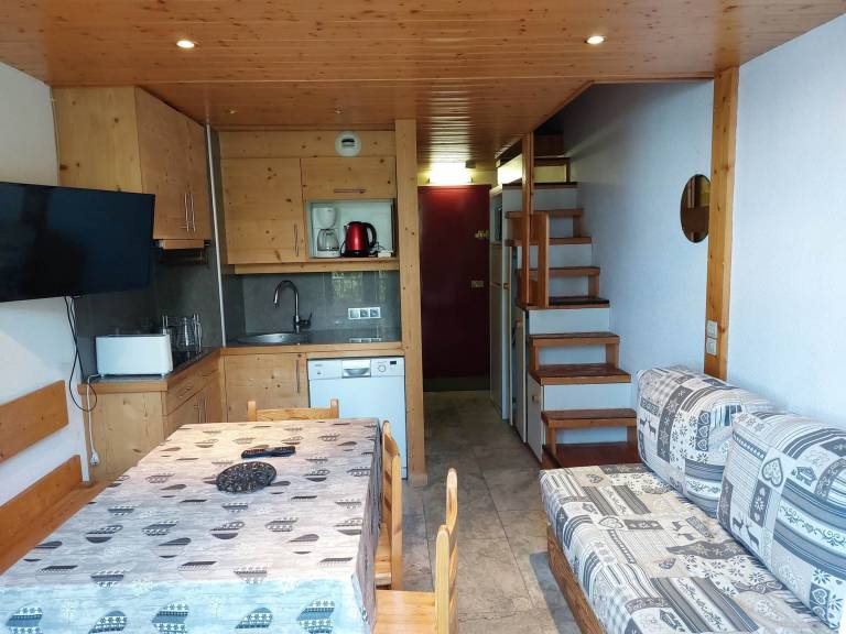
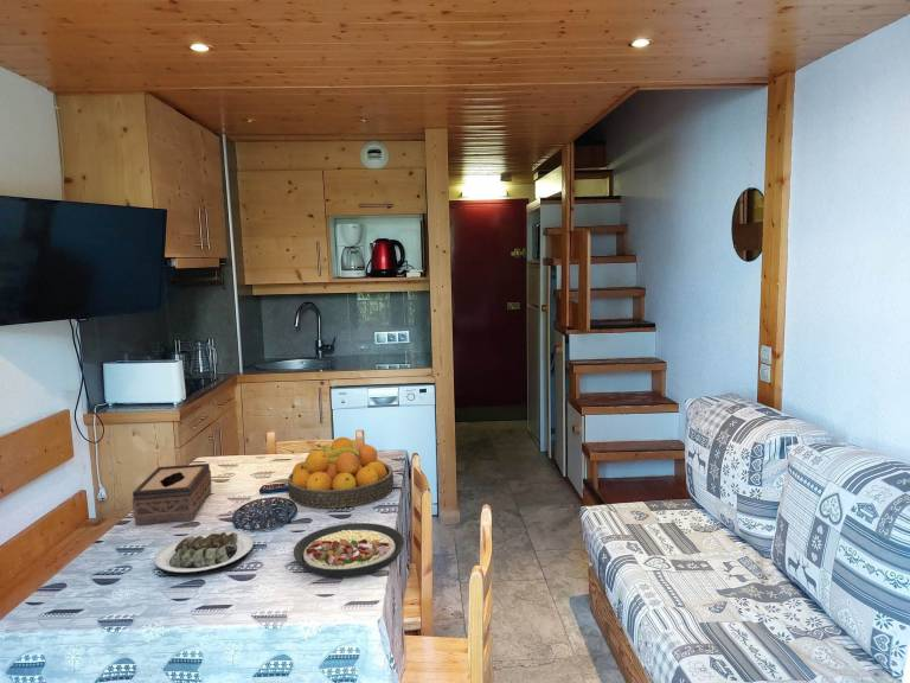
+ fruit bowl [287,436,395,509]
+ tissue box [132,462,213,526]
+ plate [153,530,255,577]
+ plate [293,522,405,579]
